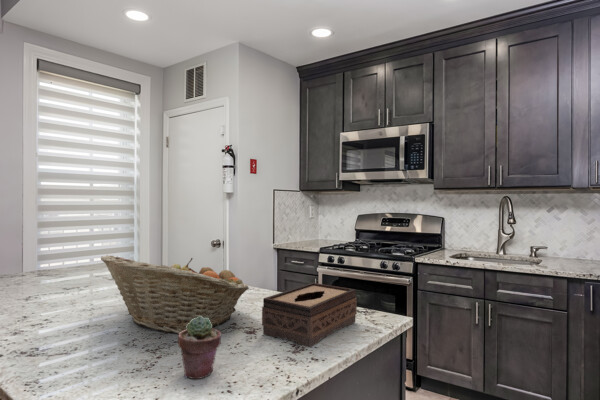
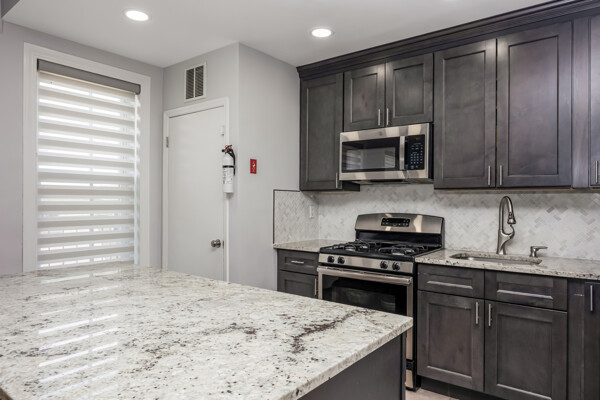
- tissue box [261,282,358,348]
- potted succulent [177,316,222,380]
- fruit basket [100,254,250,335]
